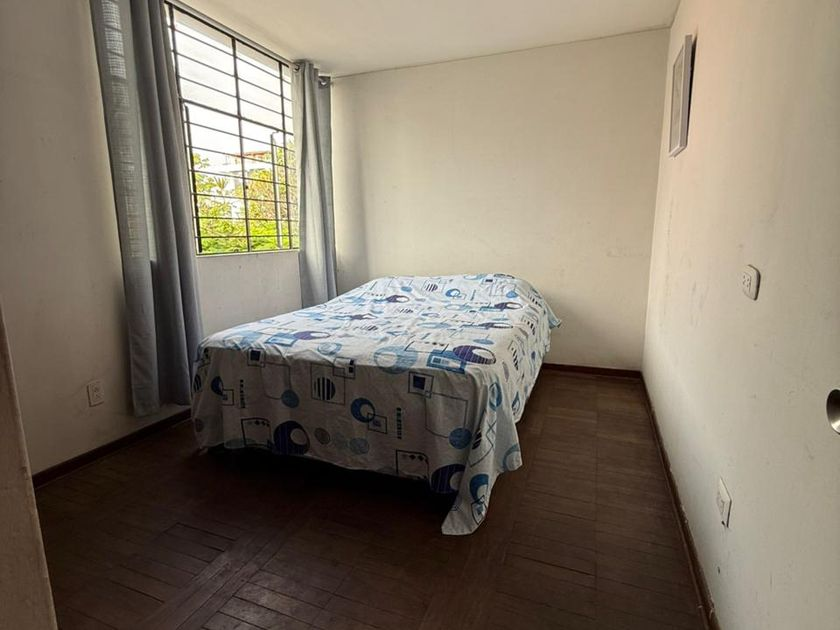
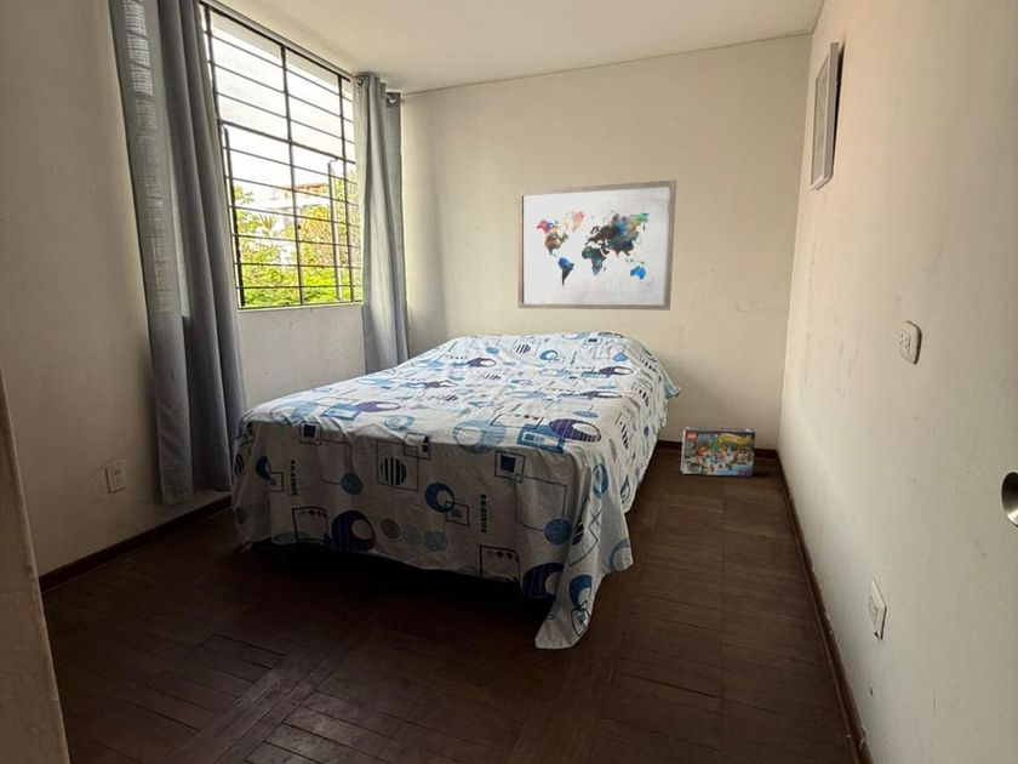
+ box [680,426,756,478]
+ wall art [516,179,677,312]
